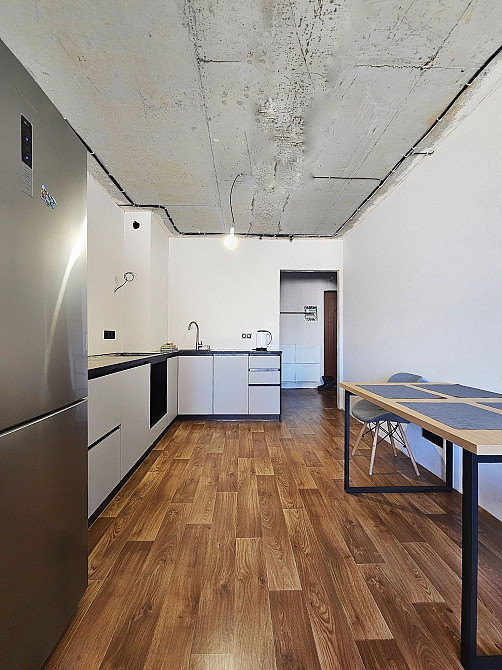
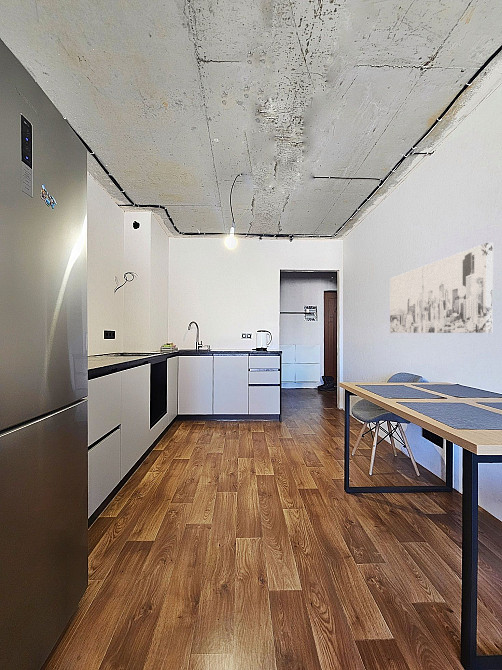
+ wall art [389,242,494,334]
